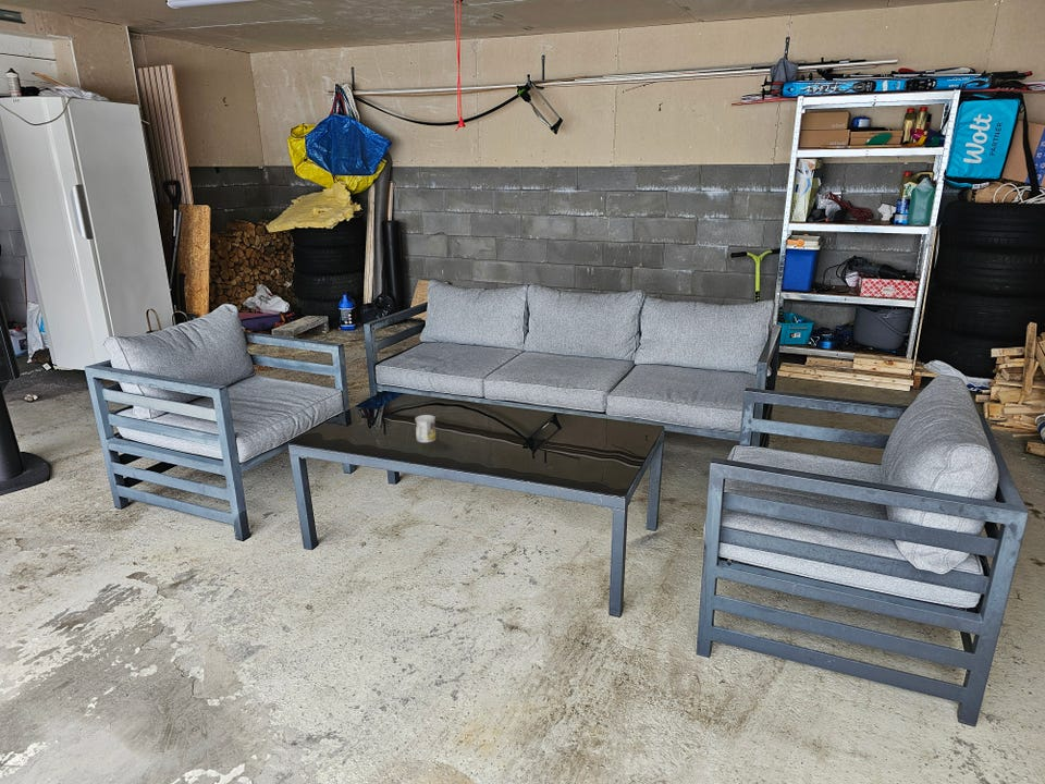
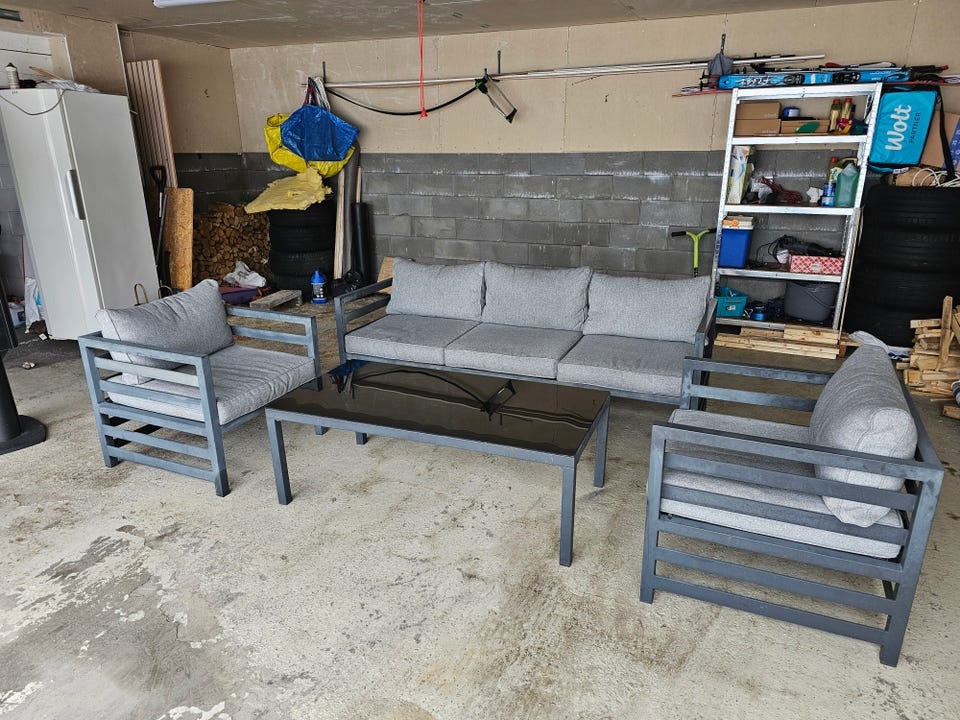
- mug [414,414,438,443]
